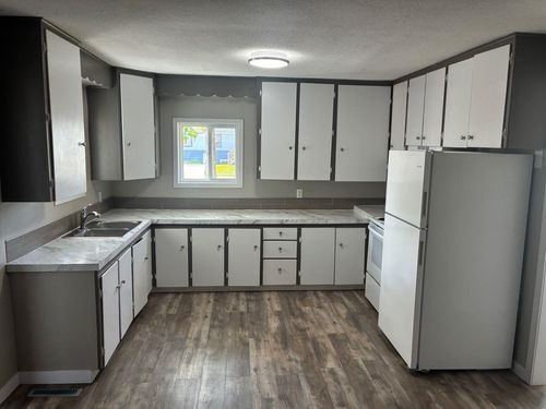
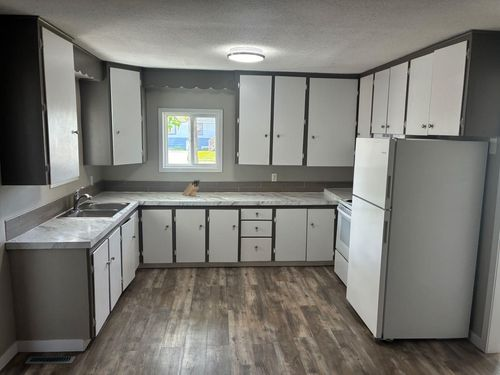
+ knife block [181,179,201,197]
